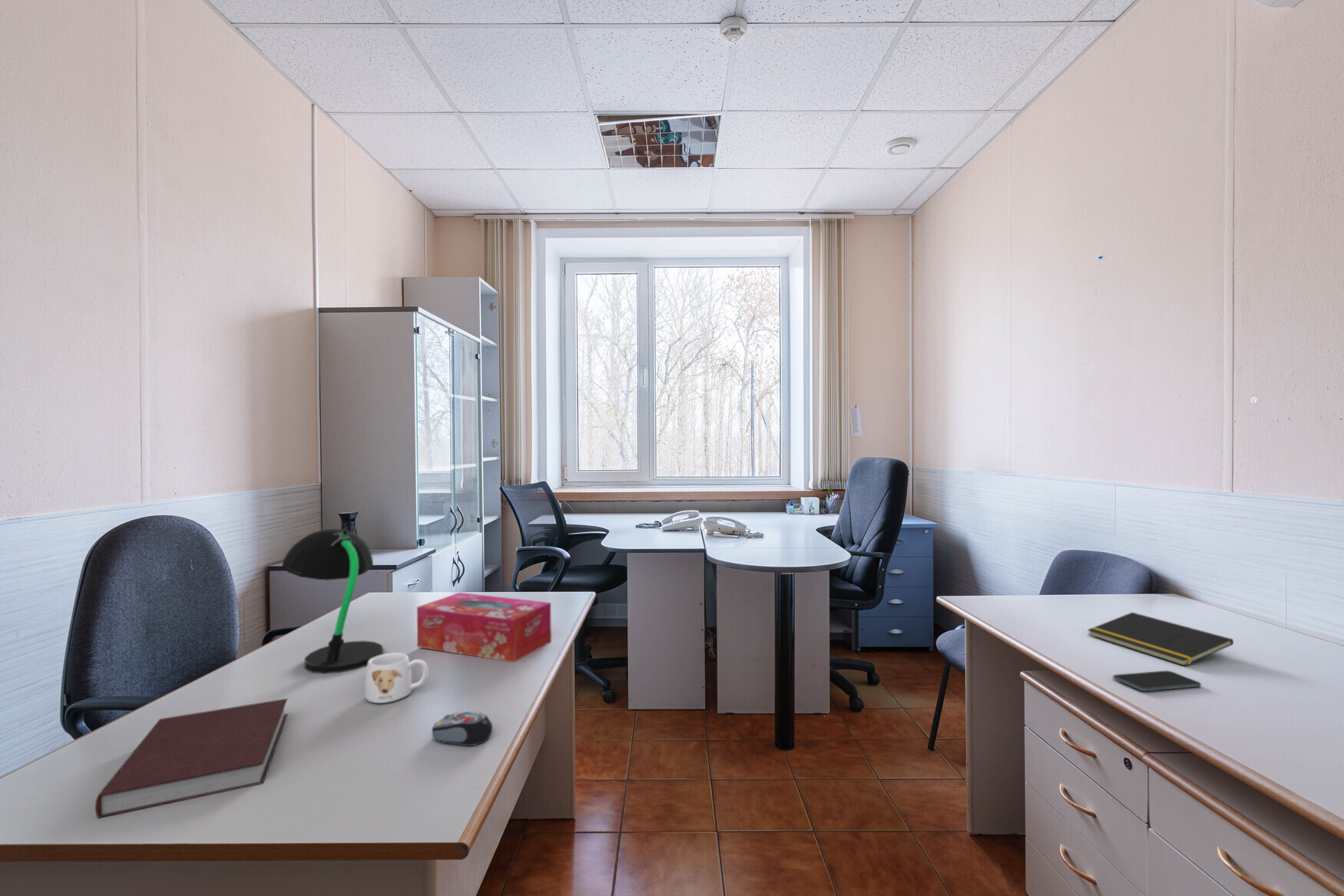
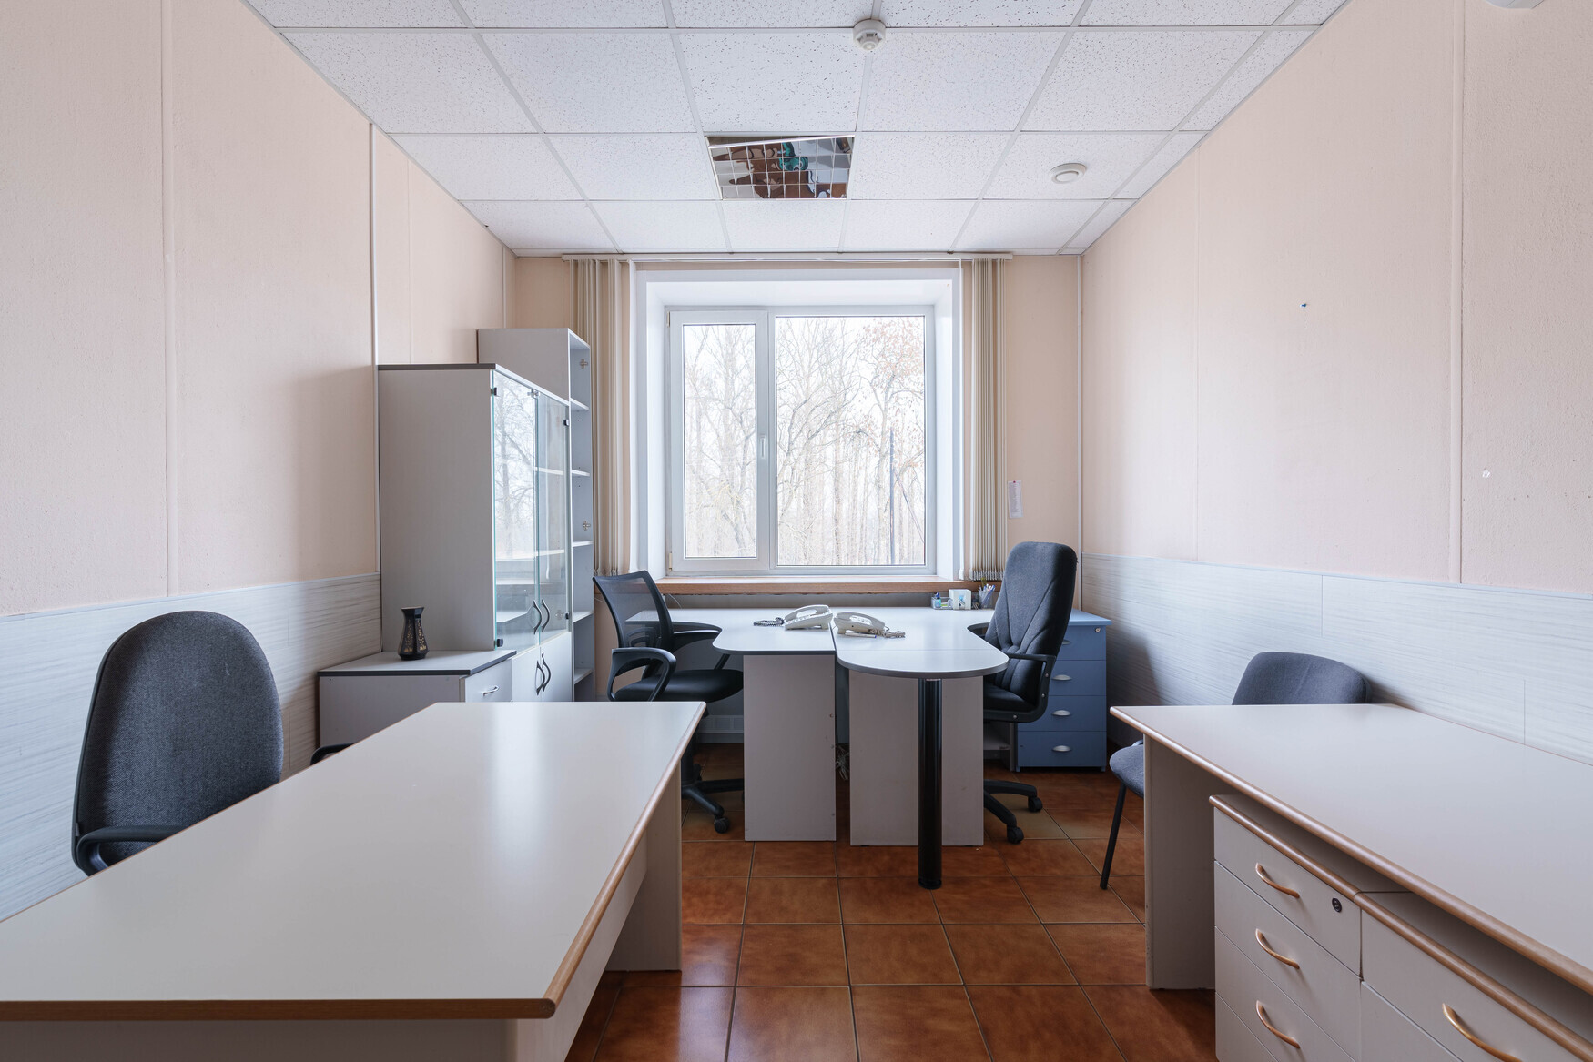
- computer mouse [431,711,493,746]
- smartphone [1112,670,1202,692]
- tissue box [416,592,552,663]
- notebook [94,698,289,818]
- desk lamp [281,528,384,674]
- mug [364,652,429,704]
- notepad [1087,611,1234,666]
